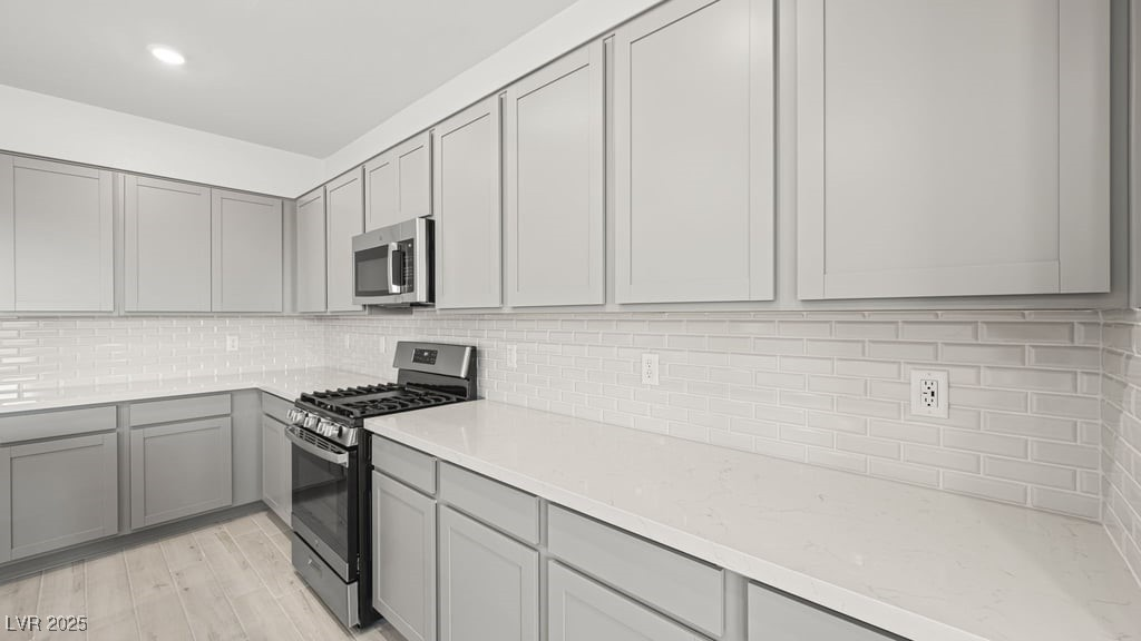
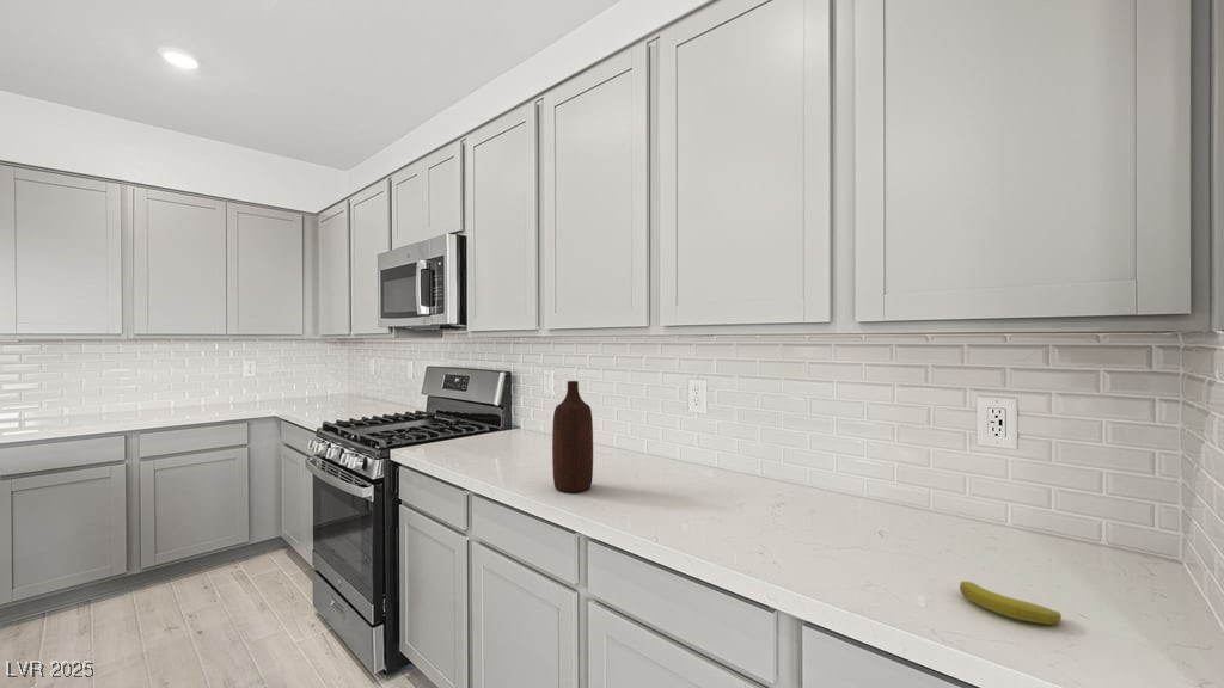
+ bottle [551,380,594,493]
+ banana [959,580,1063,625]
